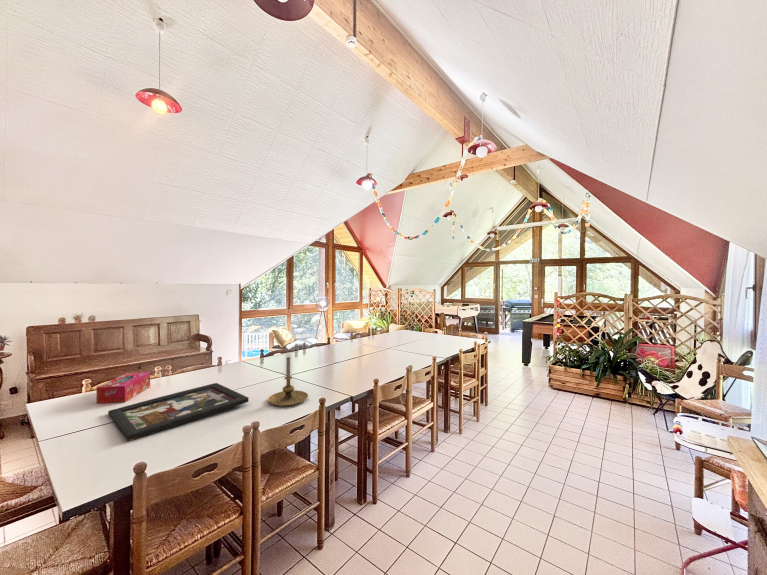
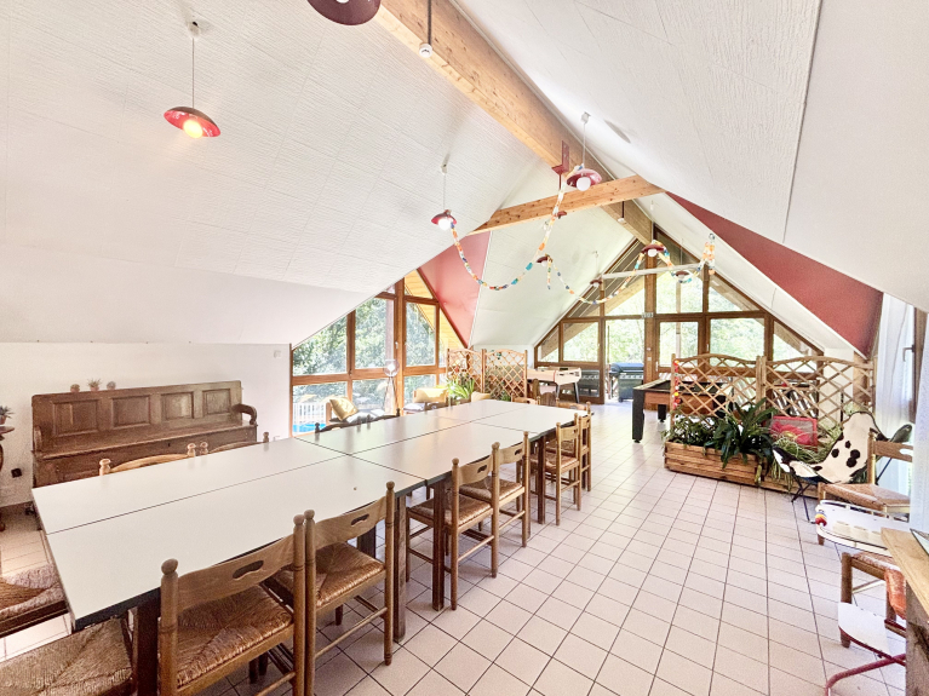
- tissue box [95,371,151,405]
- candle holder [267,356,309,407]
- board game [107,382,250,441]
